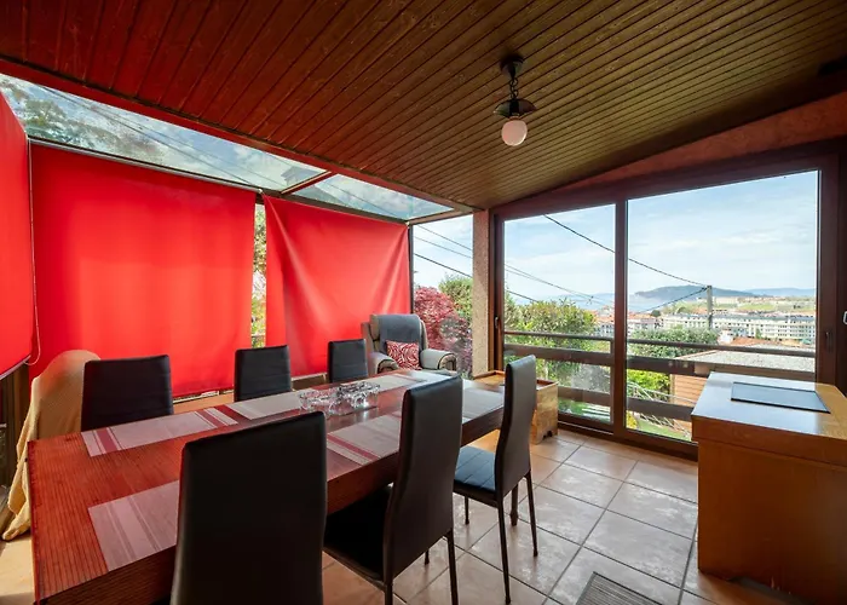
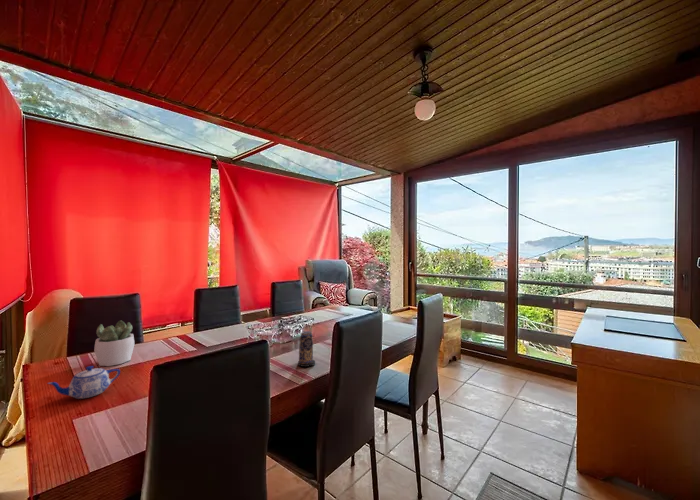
+ candle [297,330,316,368]
+ succulent plant [93,320,135,367]
+ teapot [46,365,121,400]
